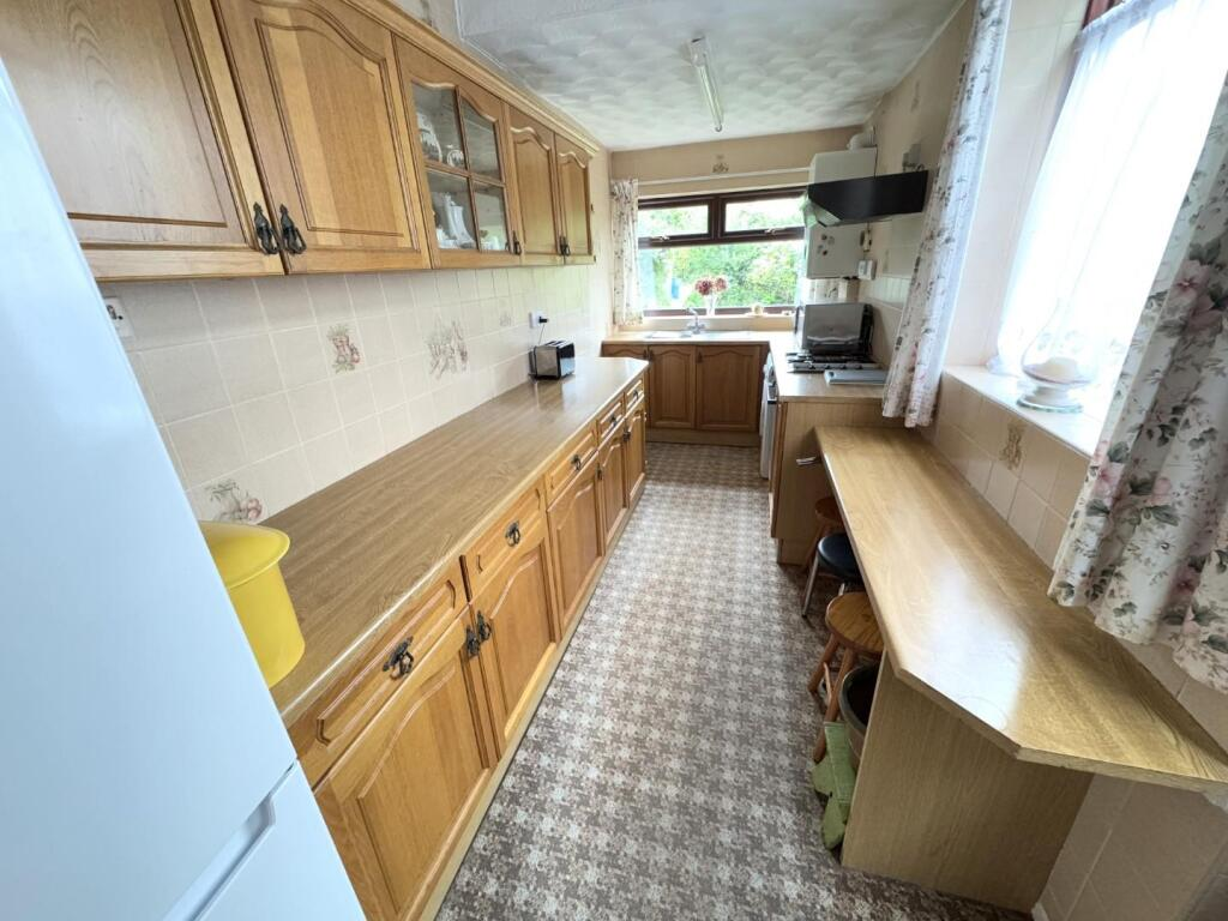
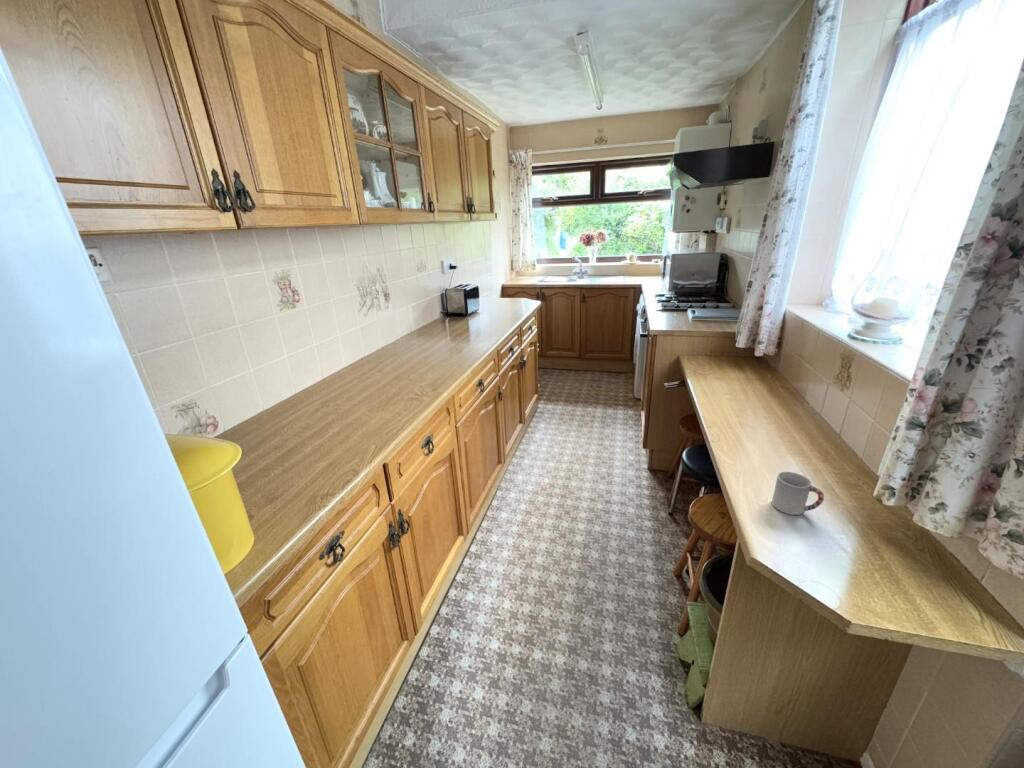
+ cup [771,471,825,516]
